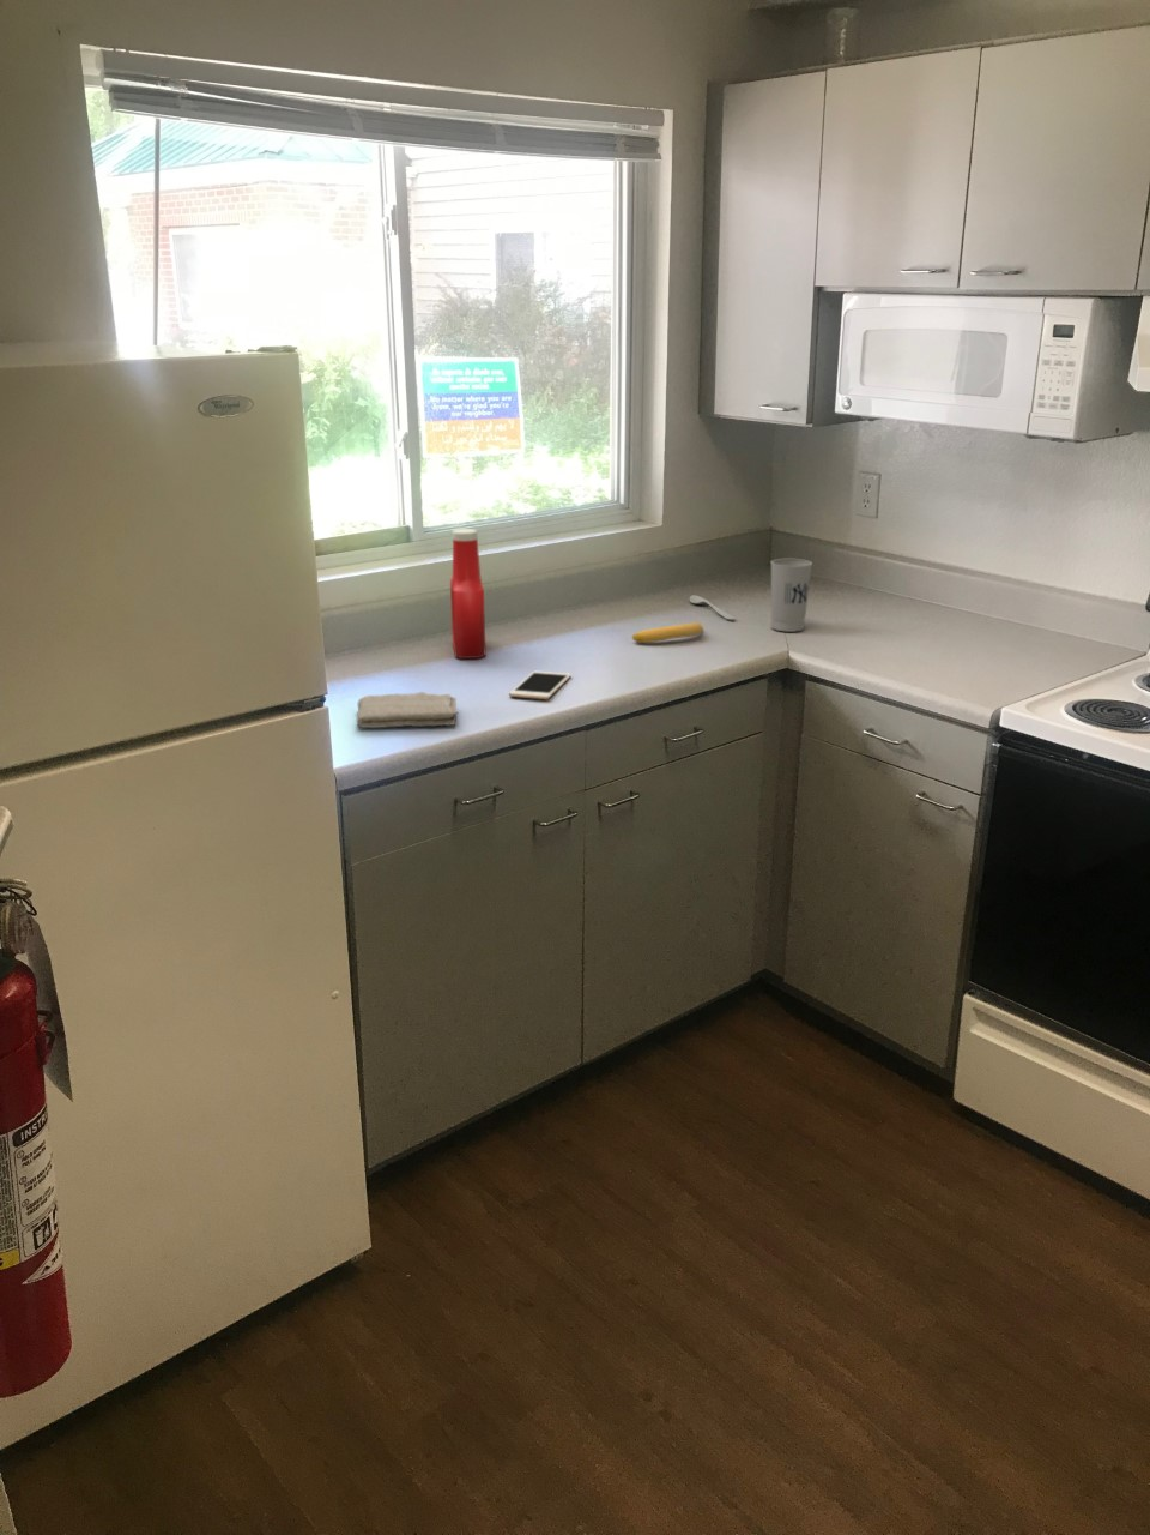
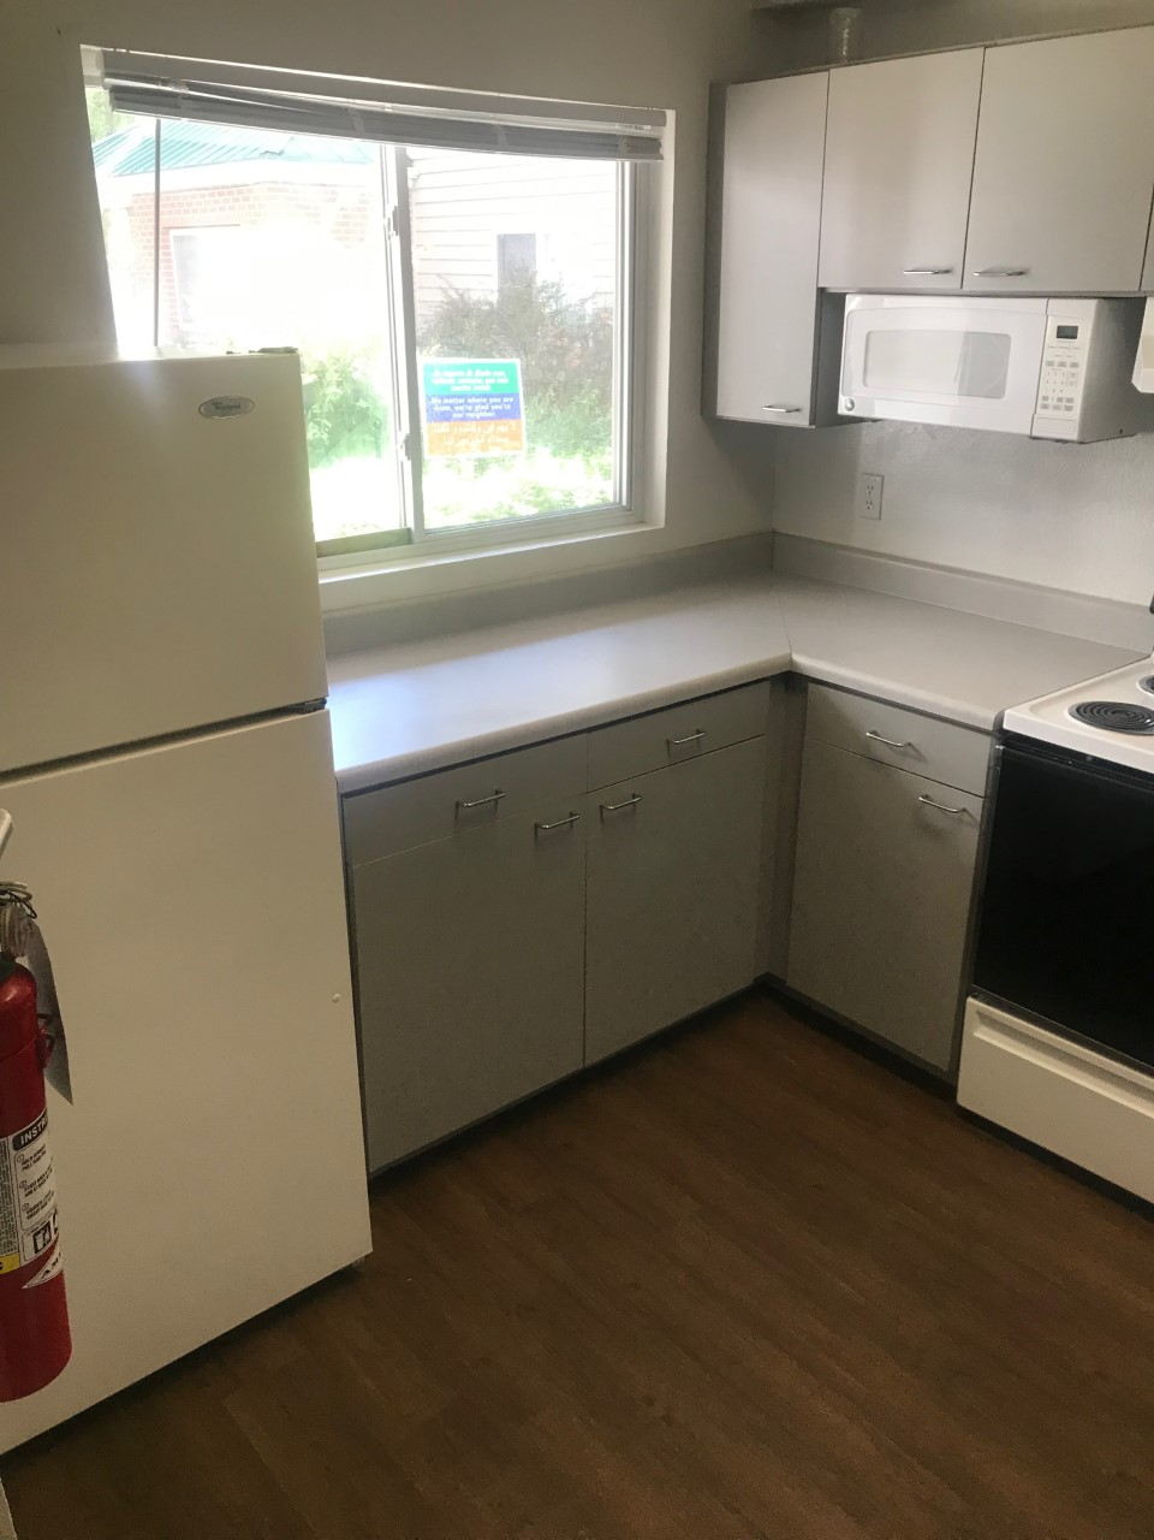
- spoon [689,593,736,621]
- washcloth [356,691,459,729]
- banana [632,621,704,644]
- cup [771,557,813,633]
- soap bottle [449,528,487,660]
- cell phone [507,671,573,700]
